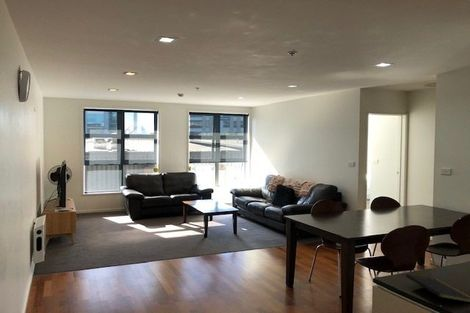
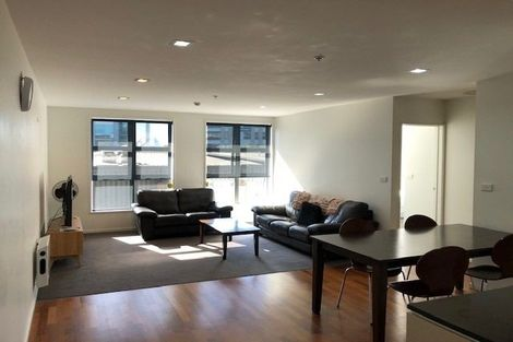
- notepad [405,273,470,304]
